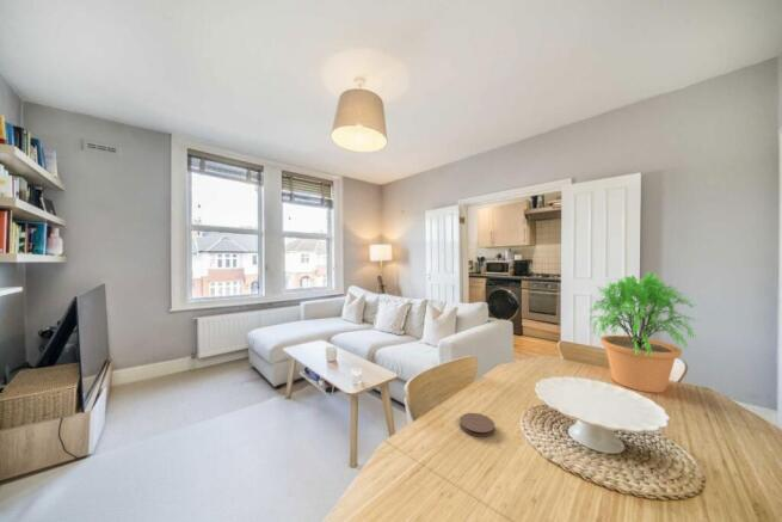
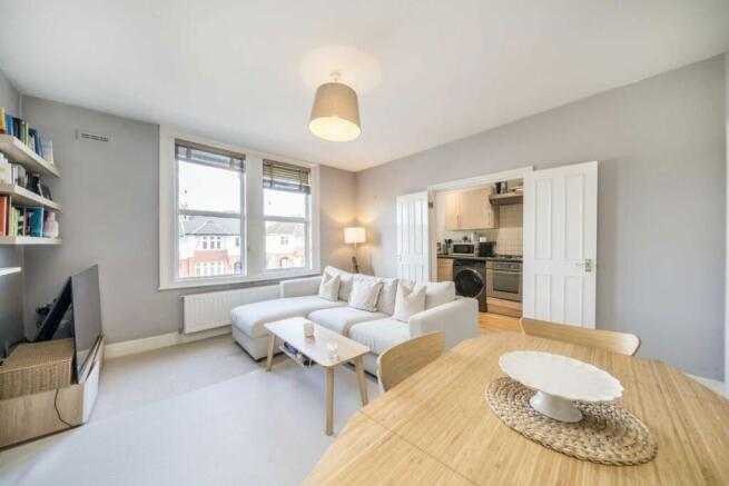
- coaster [458,412,495,438]
- potted plant [586,270,700,394]
